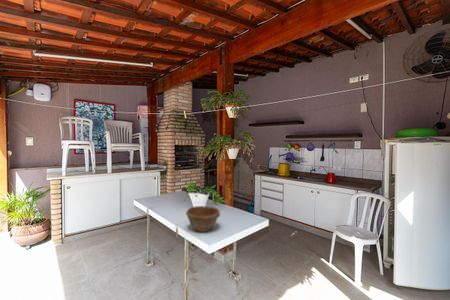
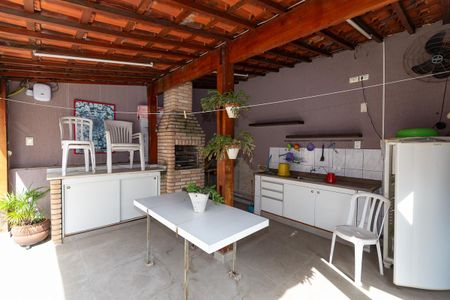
- bowl [185,205,221,233]
